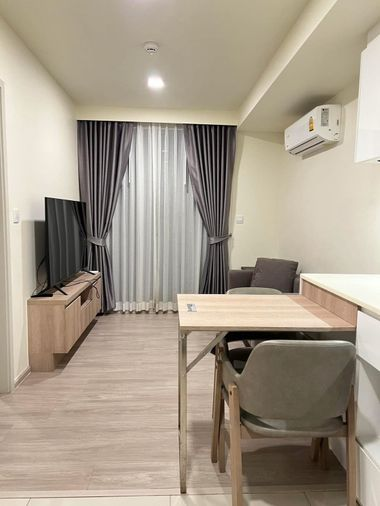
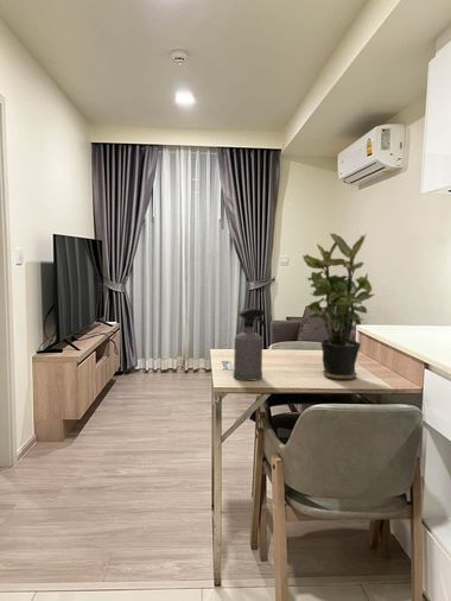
+ potted plant [301,233,375,381]
+ spray bottle [233,308,268,382]
